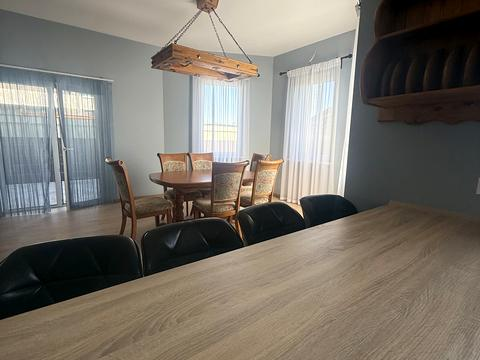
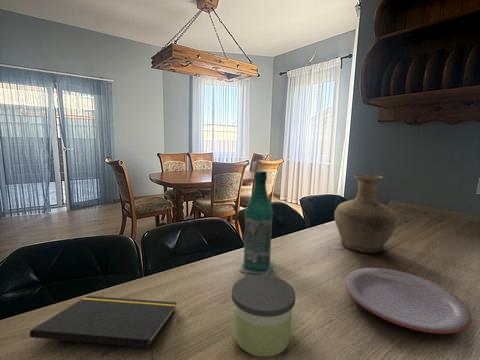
+ plate [344,267,473,335]
+ vase [334,173,398,254]
+ bottle [239,170,275,276]
+ candle [231,274,296,358]
+ notepad [29,295,178,360]
